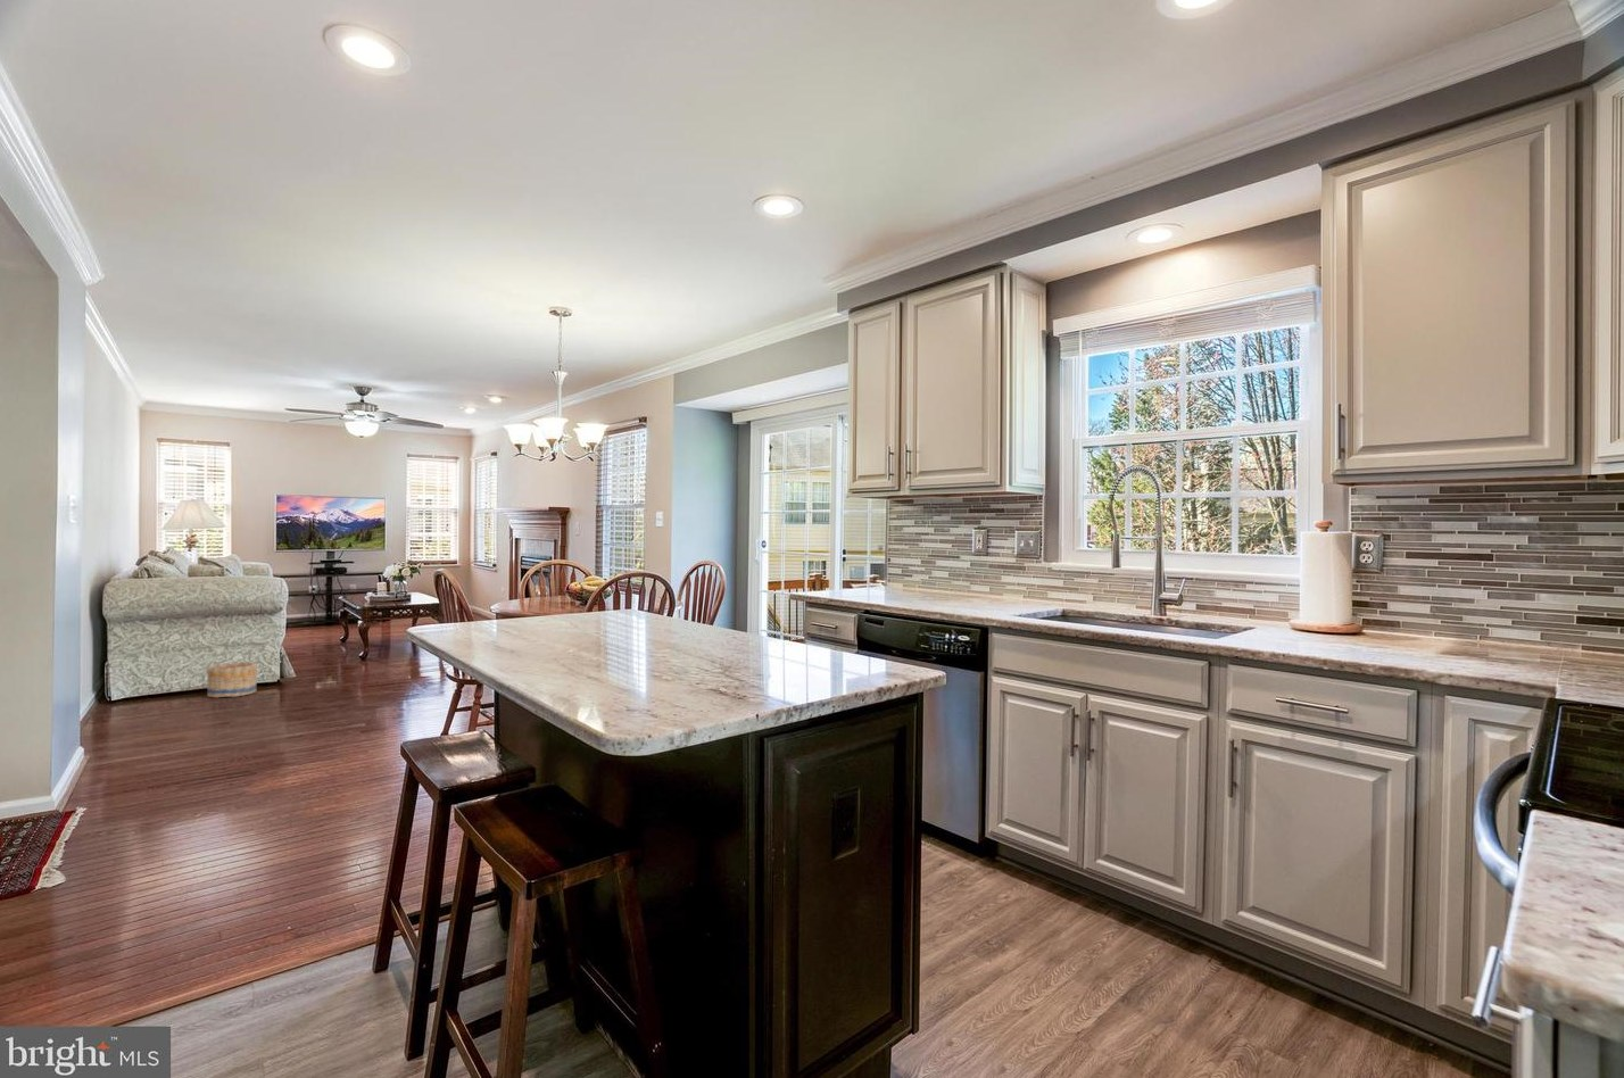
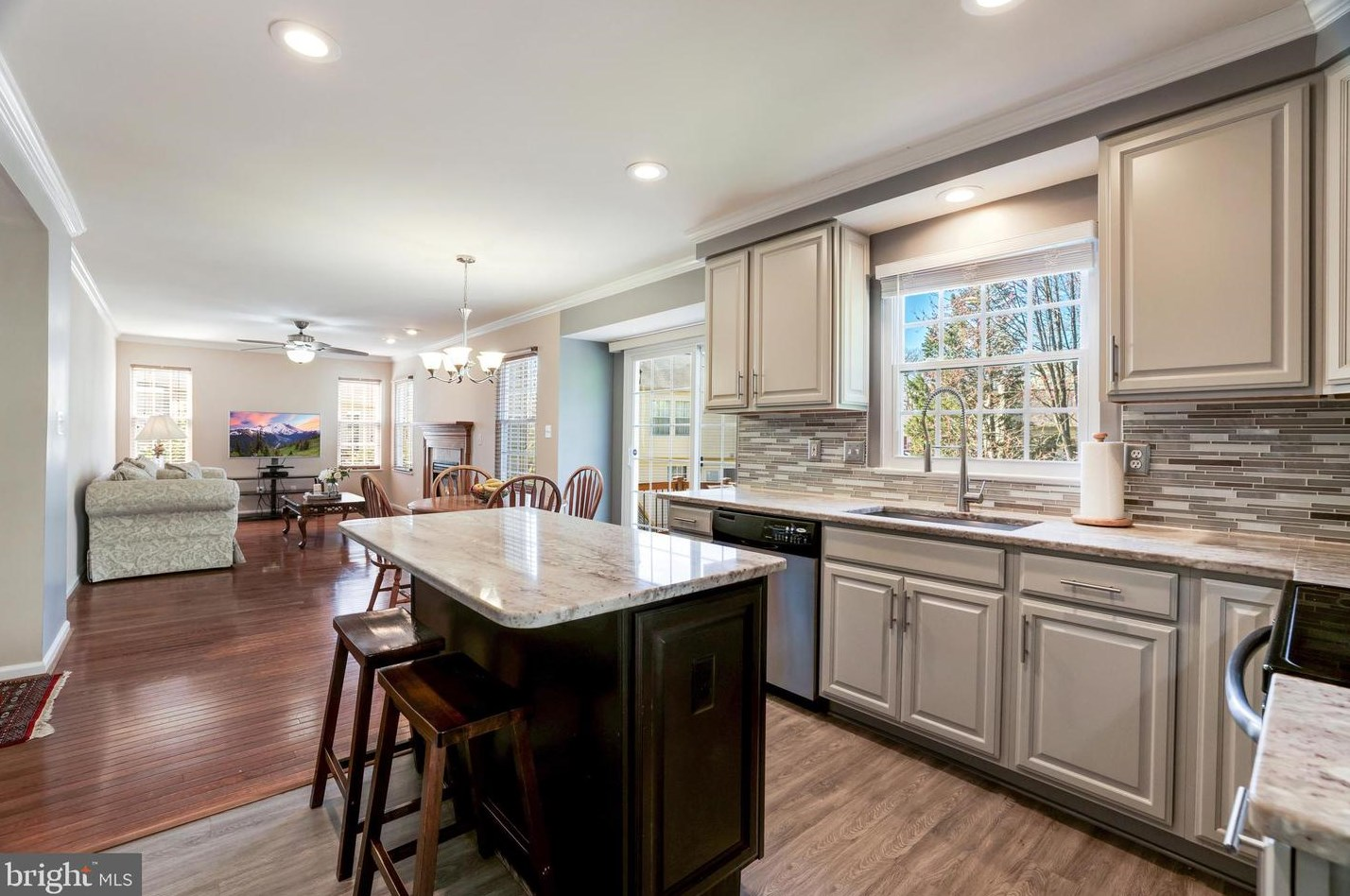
- basket [206,661,259,699]
